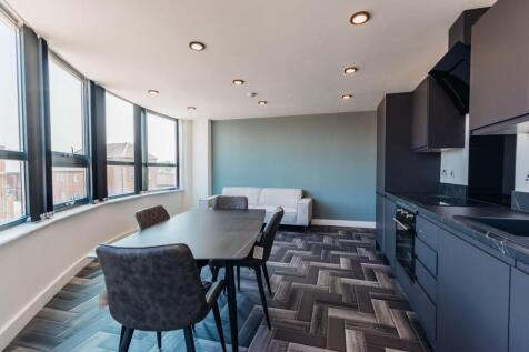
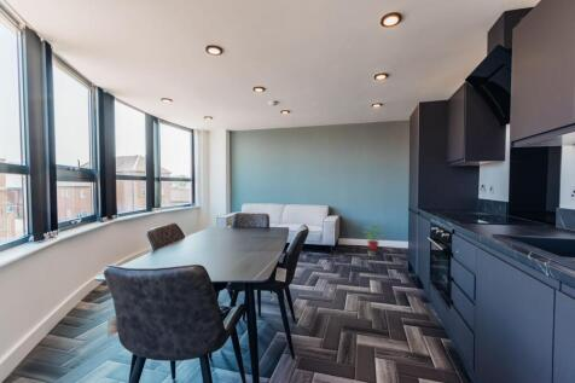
+ potted plant [365,221,387,251]
